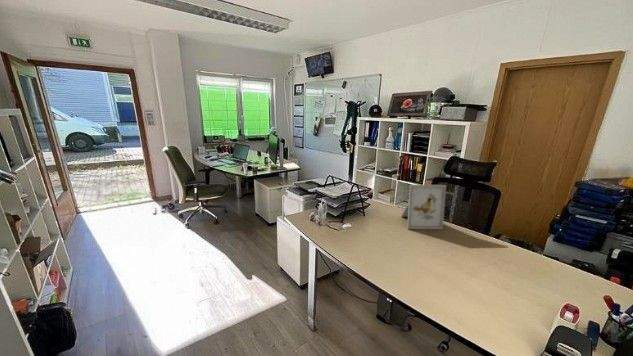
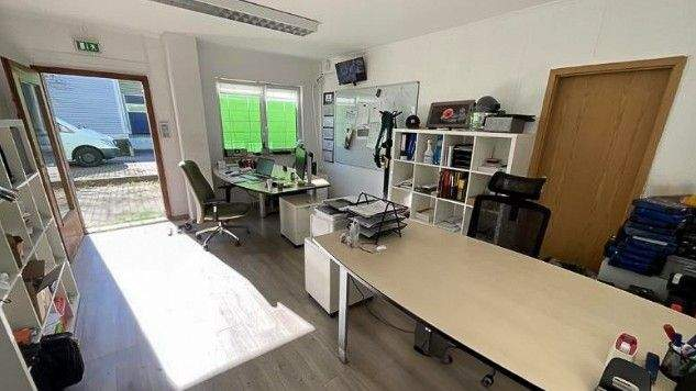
- picture frame [400,184,447,230]
